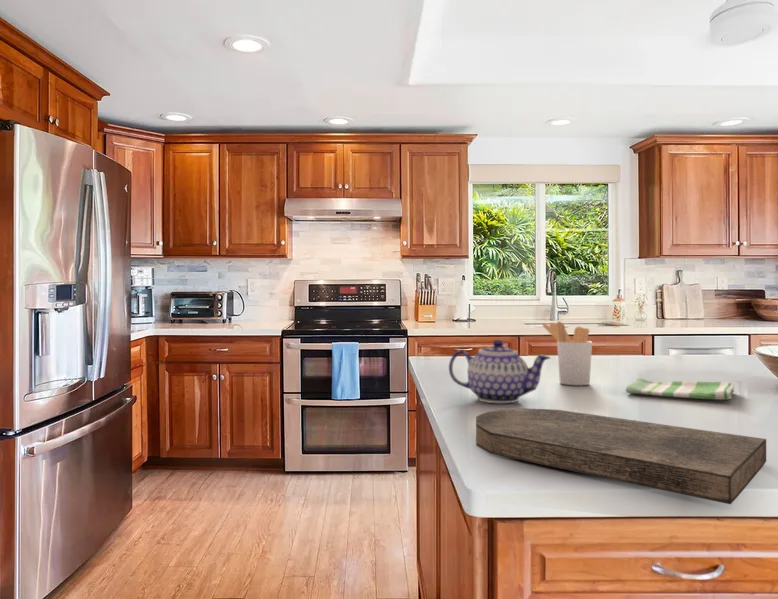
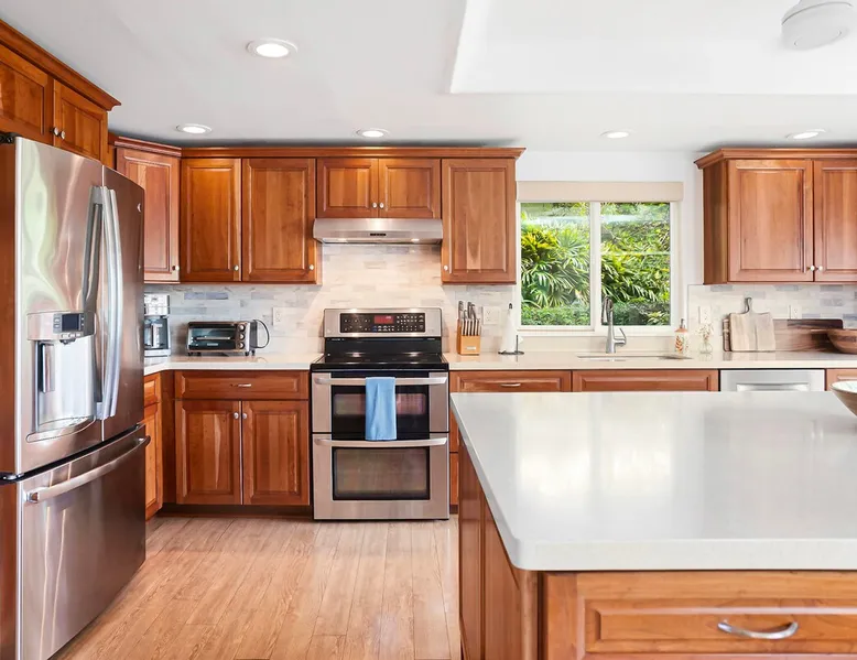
- utensil holder [541,320,593,386]
- dish towel [625,377,735,401]
- teapot [448,339,552,404]
- cutting board [475,407,767,505]
